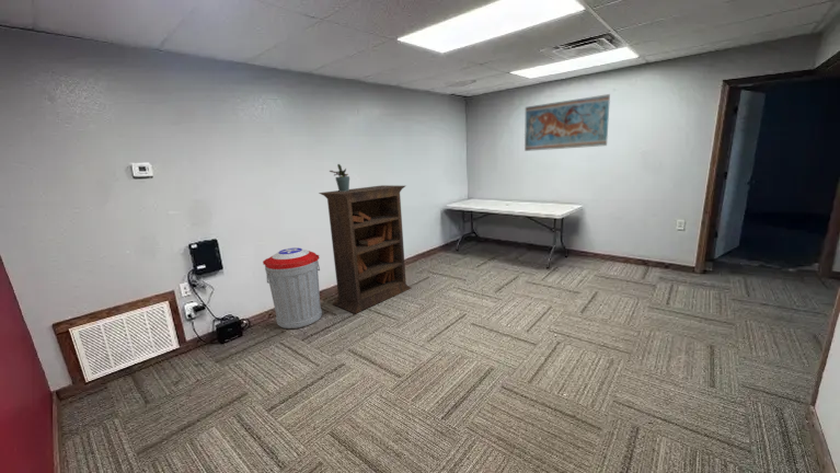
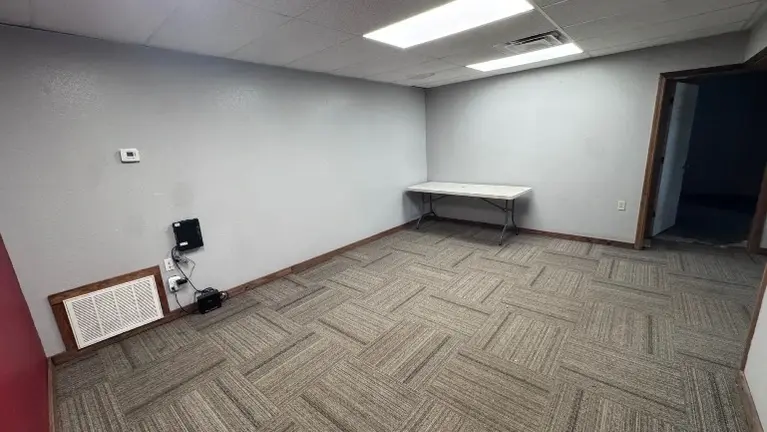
- potted plant [329,163,350,192]
- trash can [262,246,323,330]
- fresco [523,93,611,152]
- bookcase [318,184,412,314]
